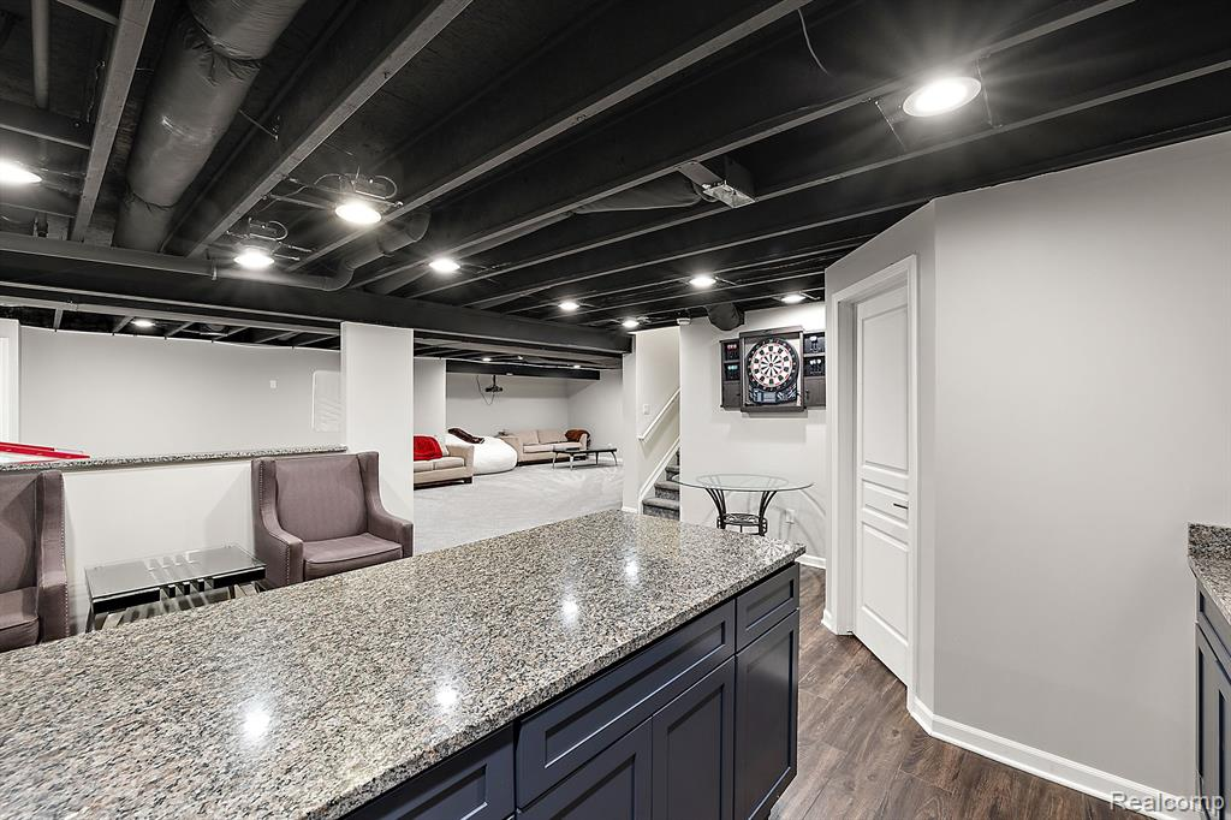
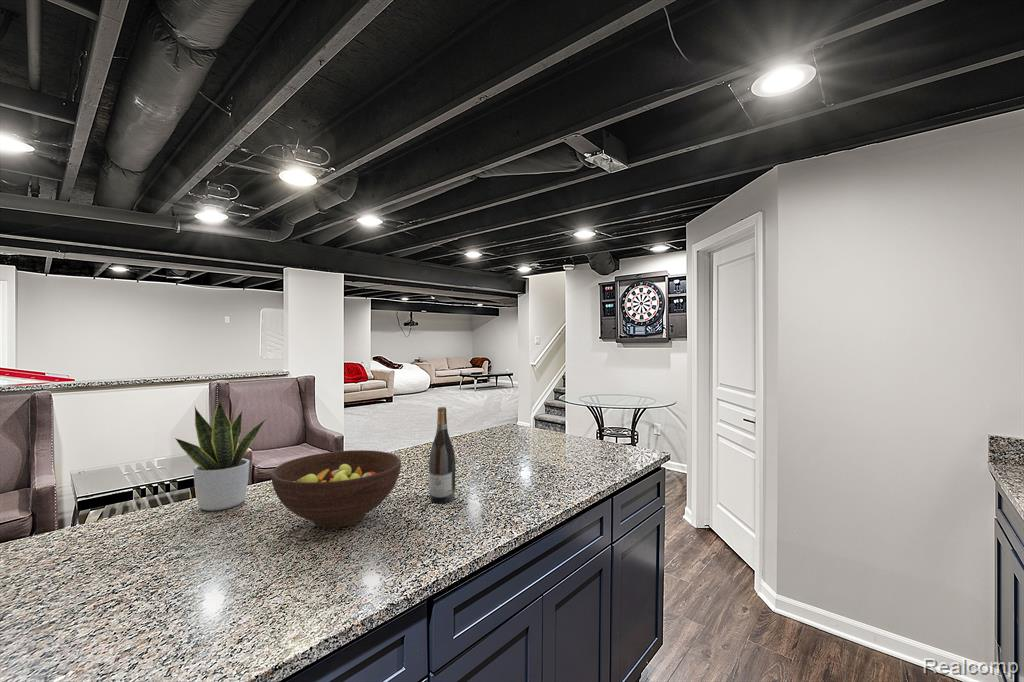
+ potted plant [174,397,266,512]
+ wine bottle [428,406,456,504]
+ fruit bowl [270,449,402,529]
